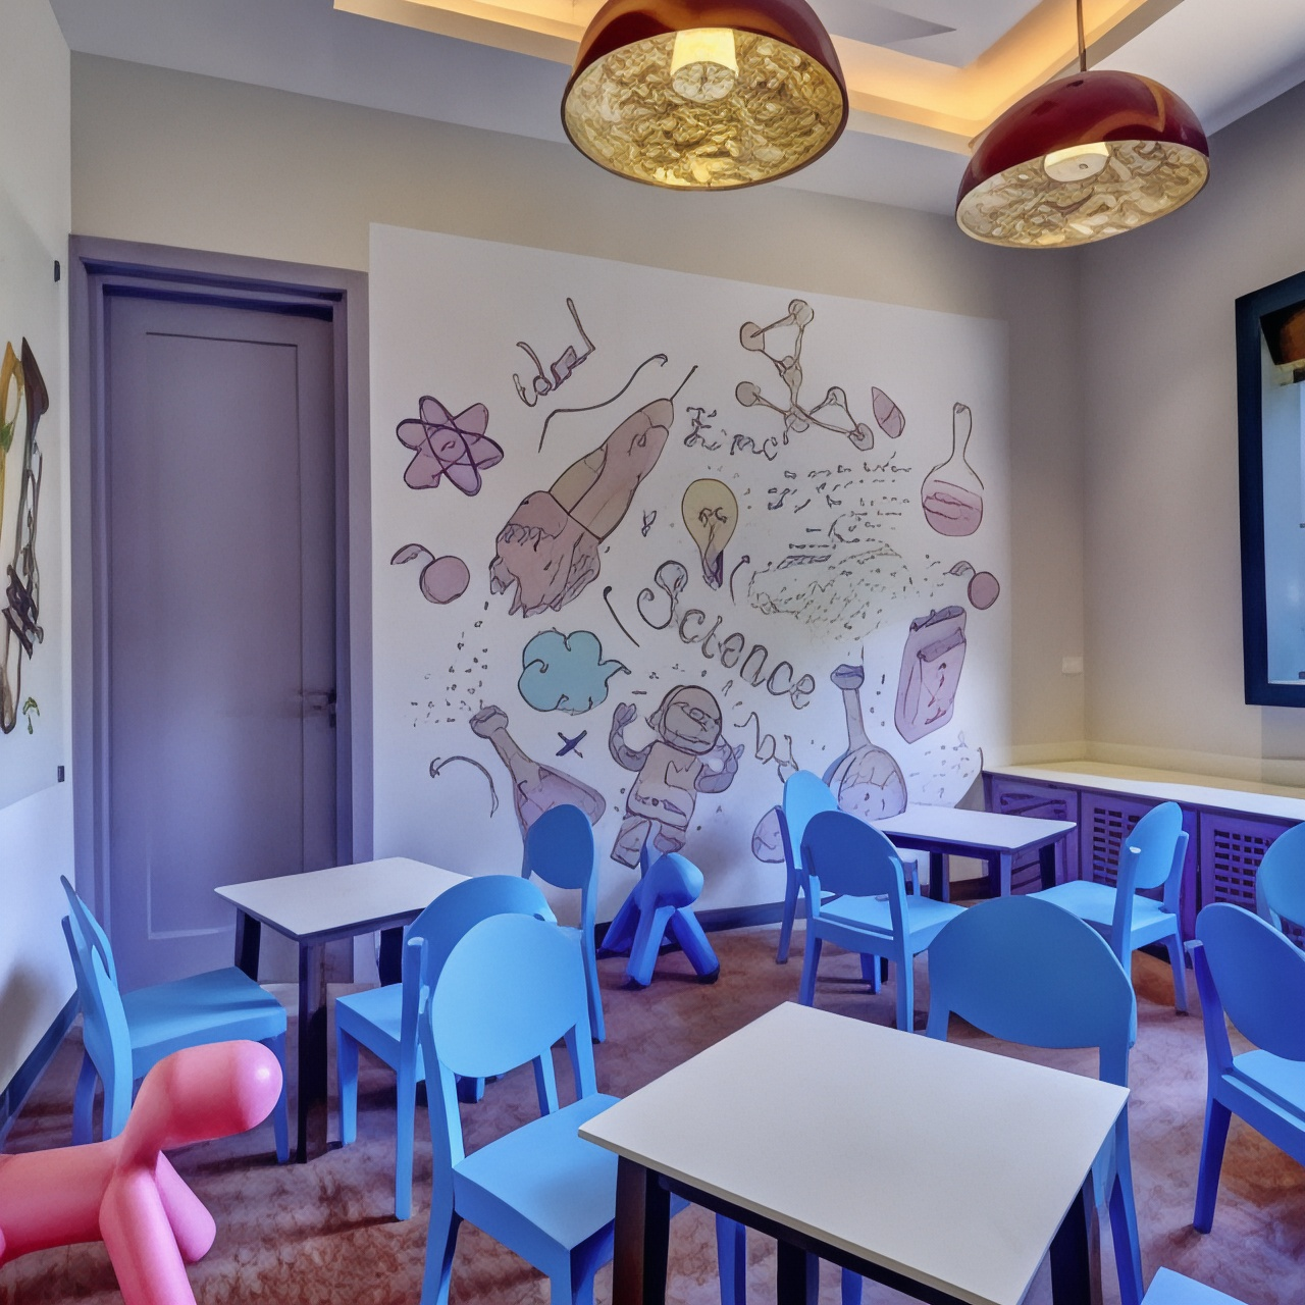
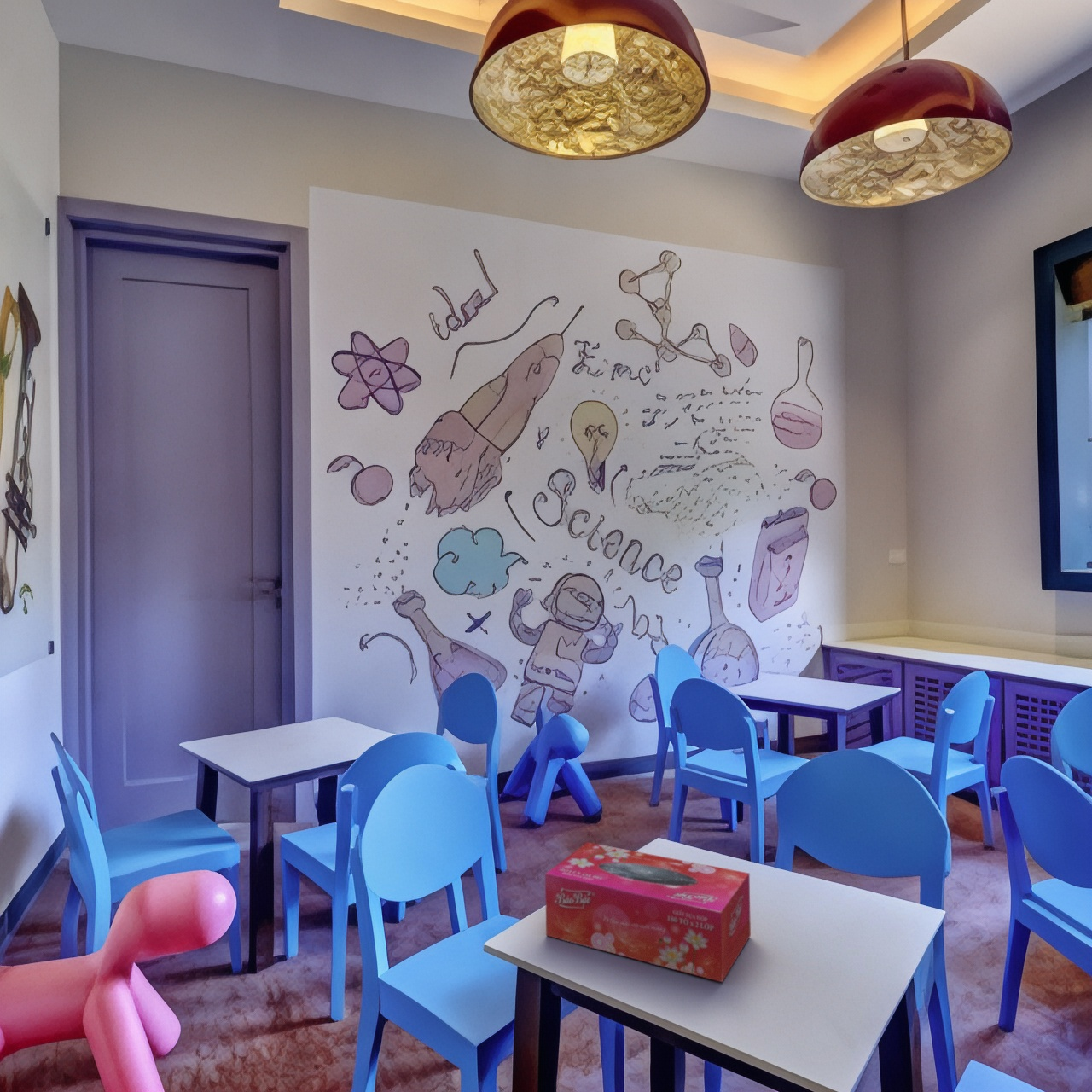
+ tissue box [544,841,752,983]
